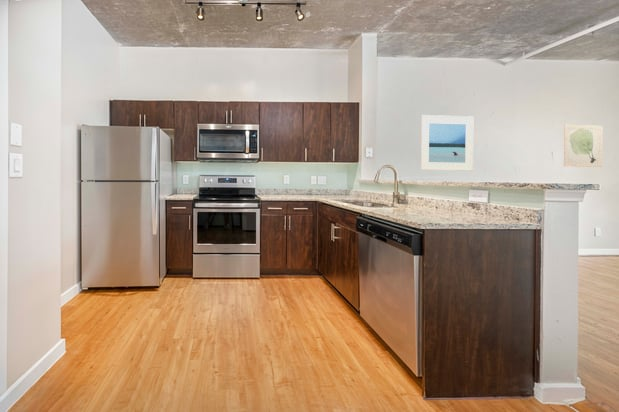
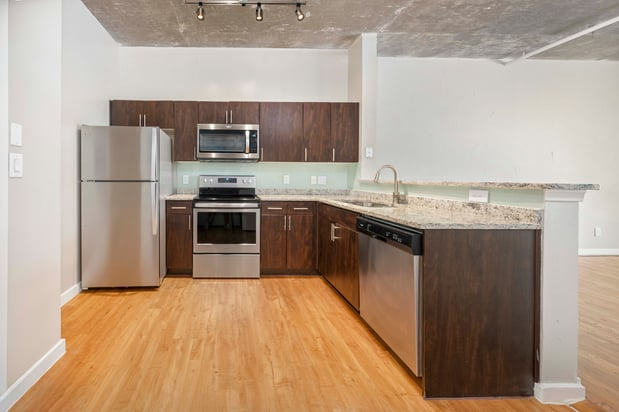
- wall art [563,124,603,168]
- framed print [420,114,474,172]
